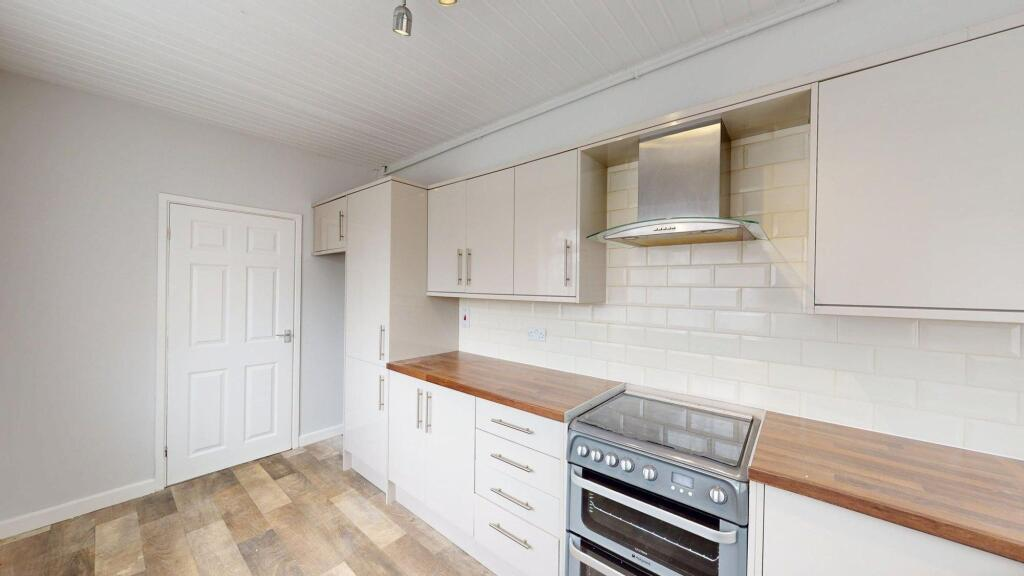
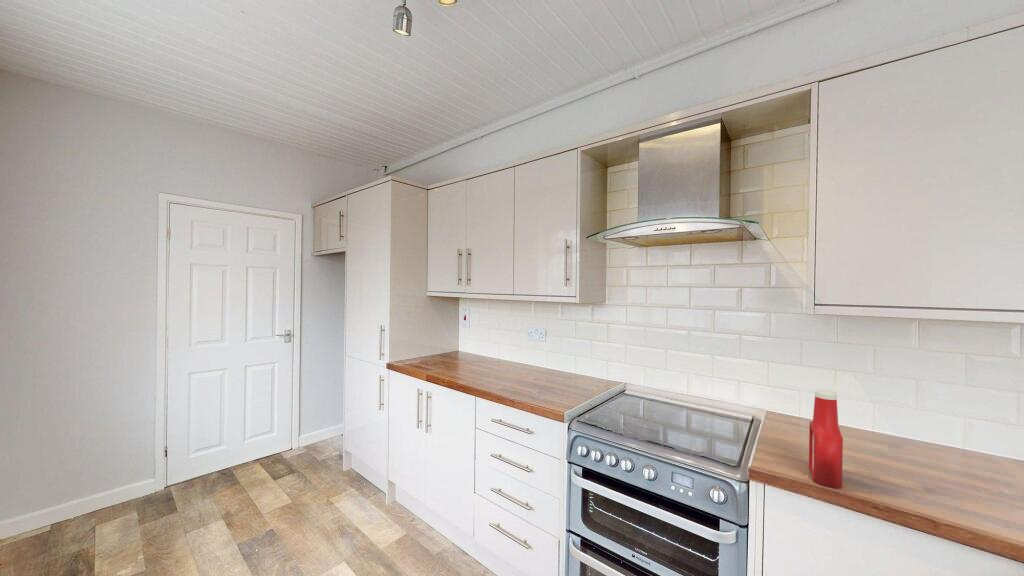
+ soap bottle [808,389,844,489]
